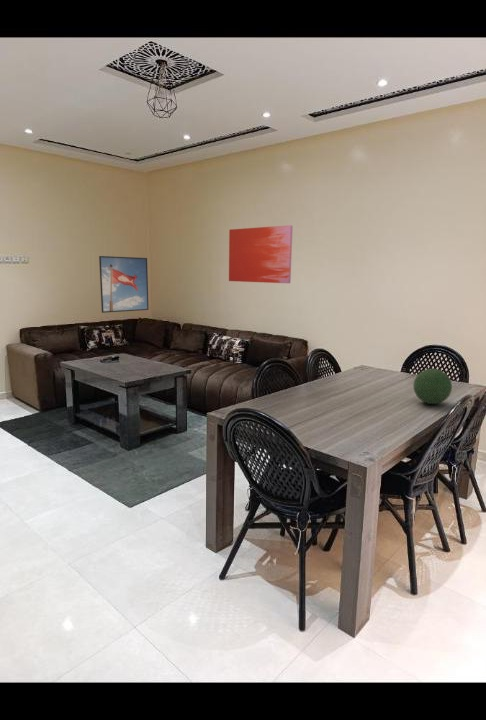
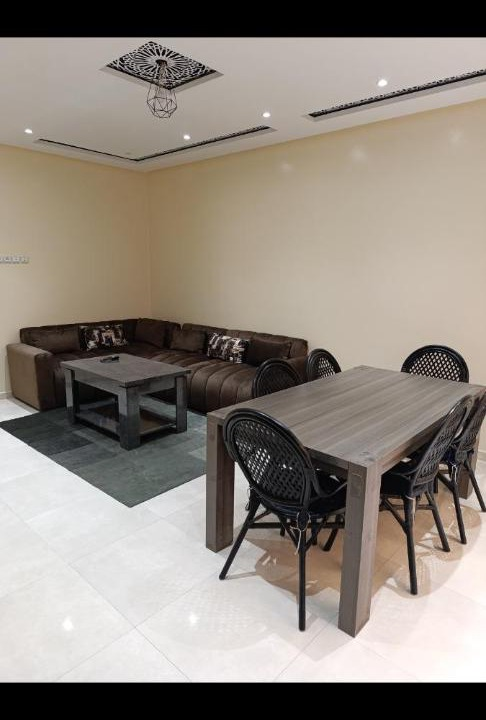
- wall art [228,224,294,284]
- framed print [98,255,149,314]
- decorative orb [412,368,453,405]
